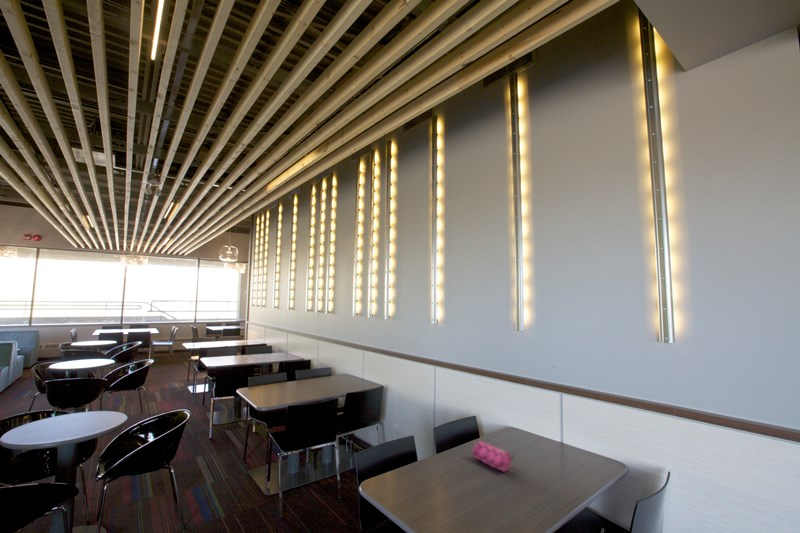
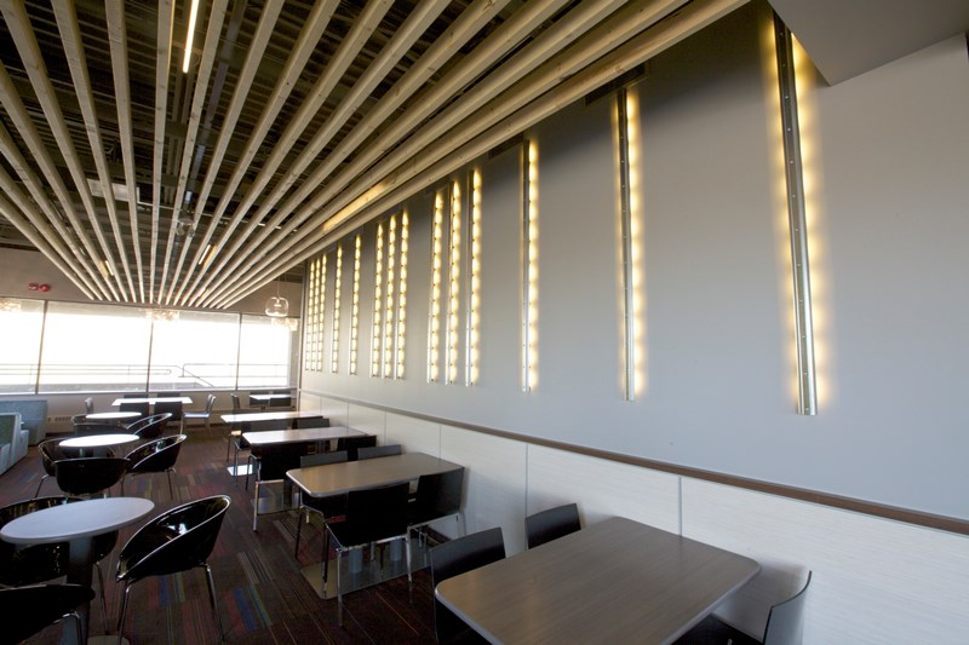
- pencil case [471,440,514,473]
